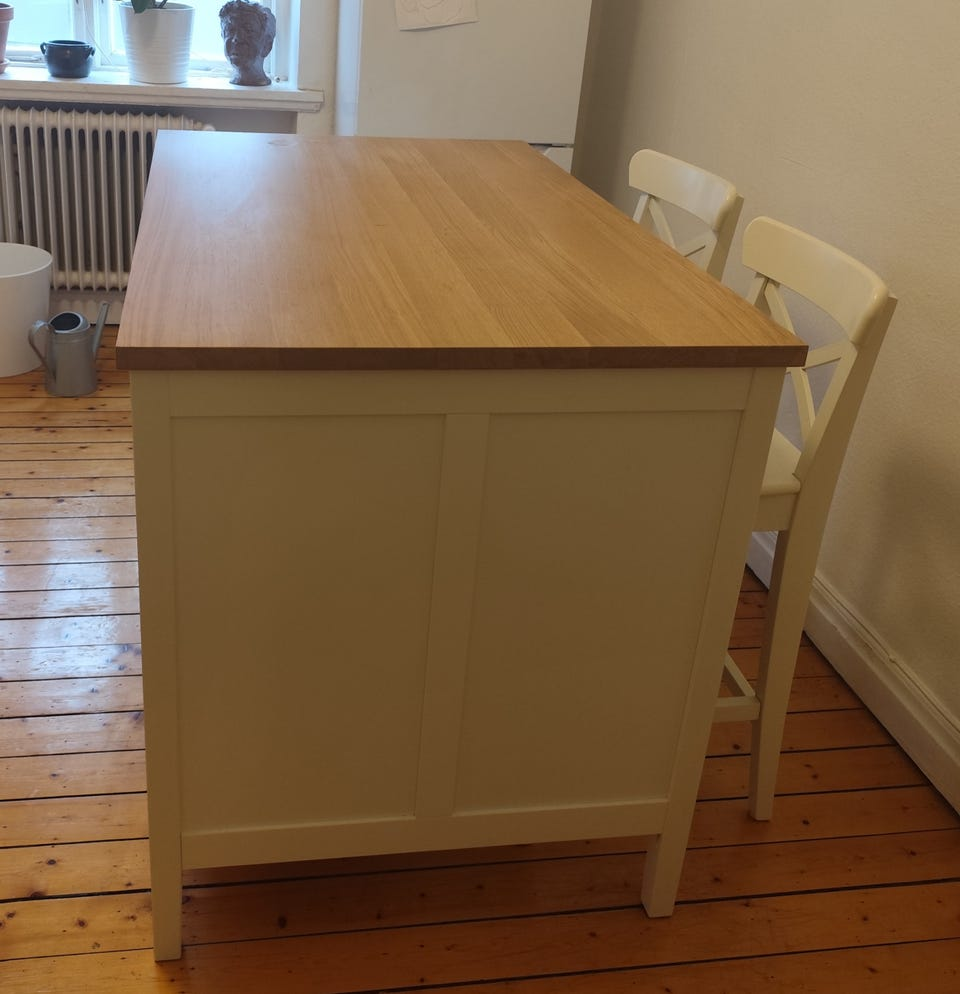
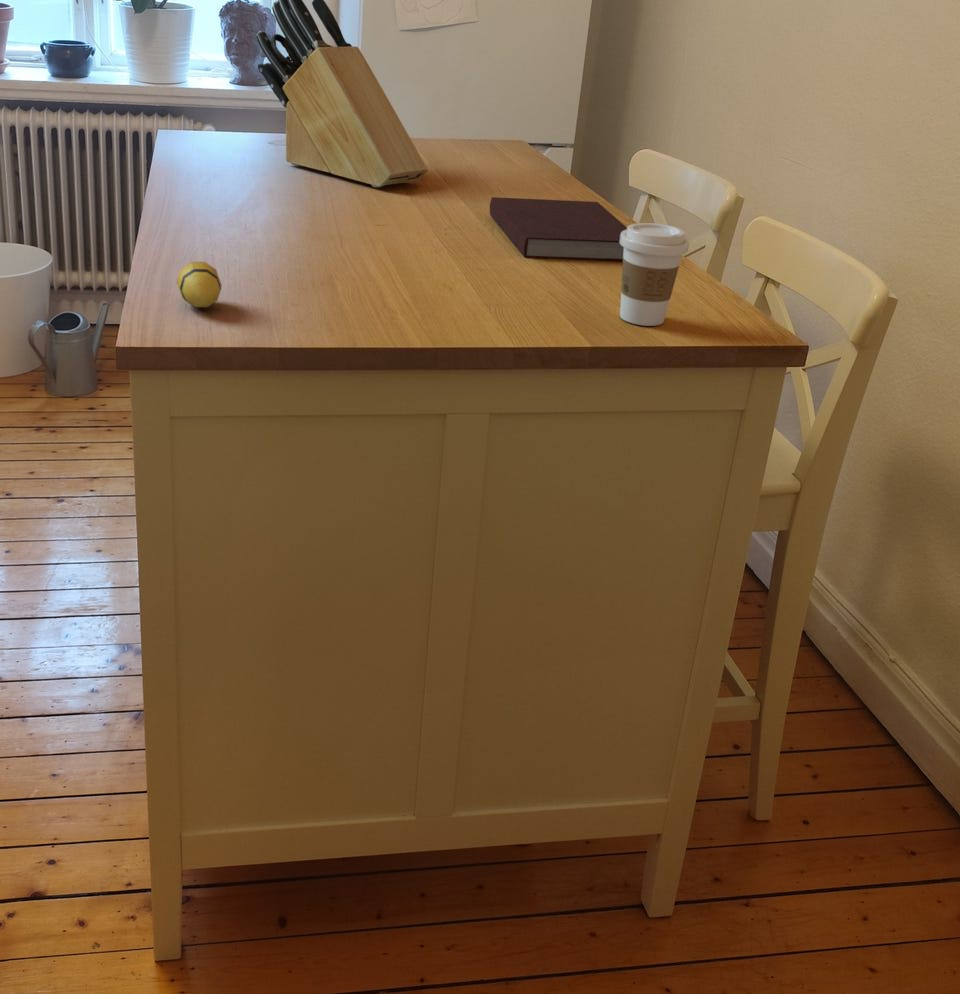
+ knife block [255,0,429,188]
+ notebook [489,196,627,262]
+ coffee cup [619,222,690,327]
+ decorative egg [176,261,223,308]
